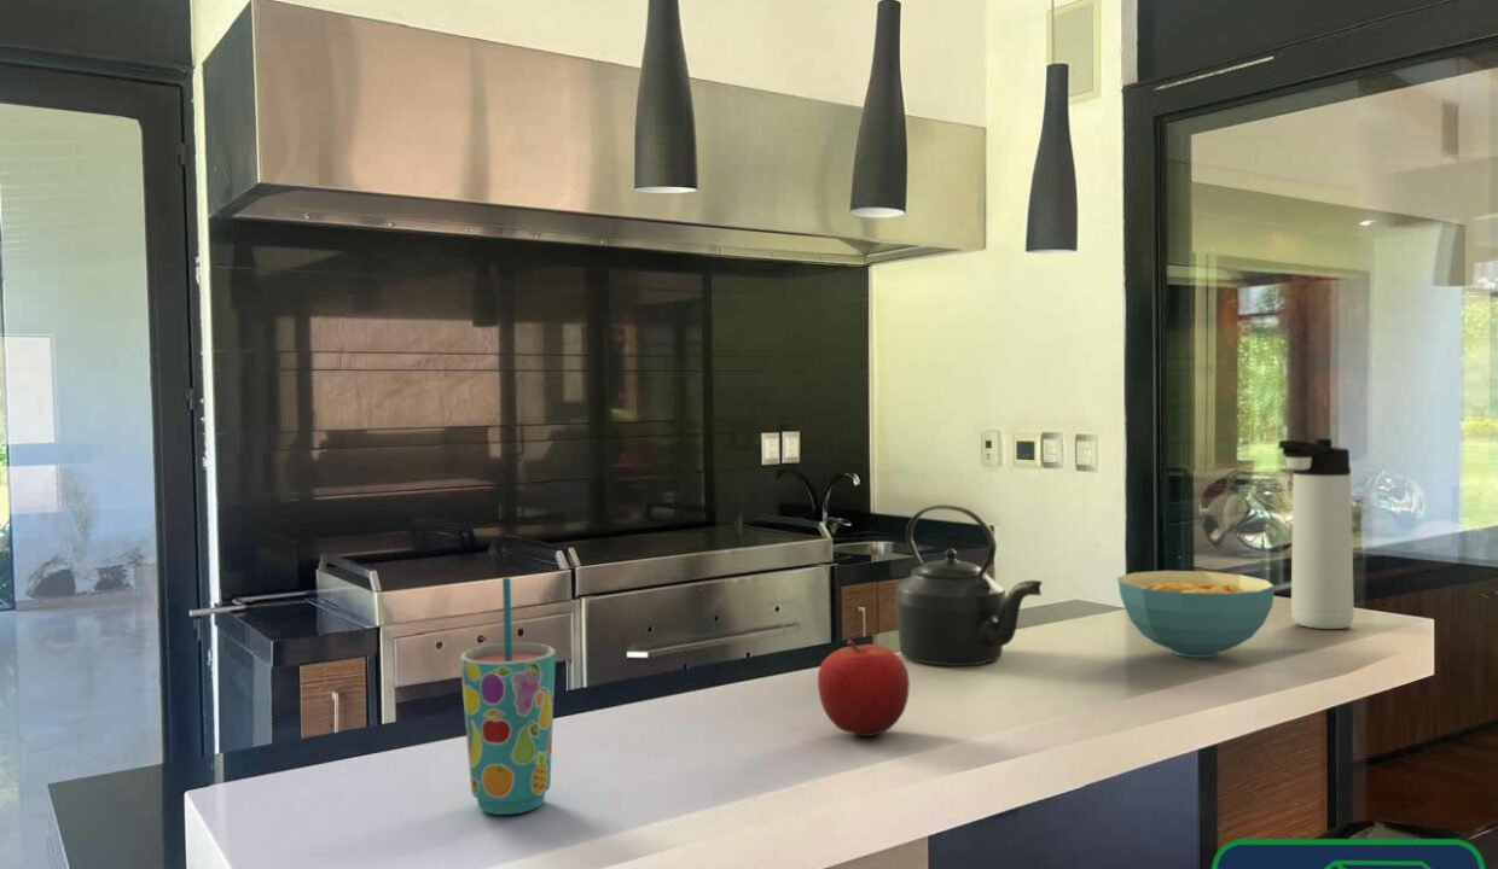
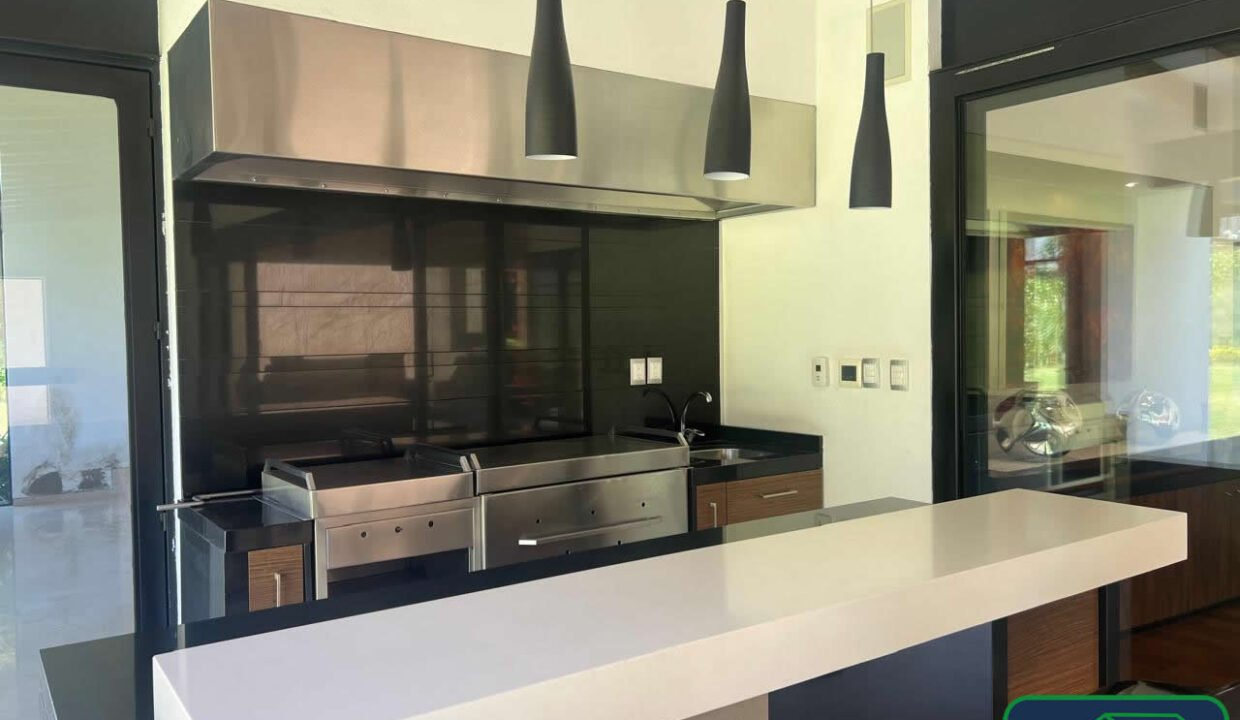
- cereal bowl [1116,570,1276,659]
- kettle [894,503,1044,666]
- cup [459,577,557,816]
- fruit [817,638,911,737]
- thermos bottle [1277,438,1355,630]
